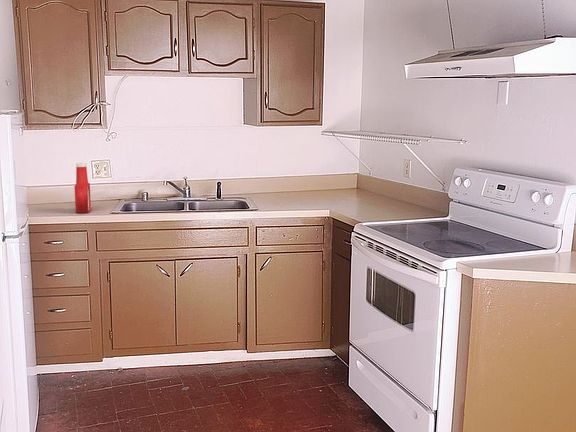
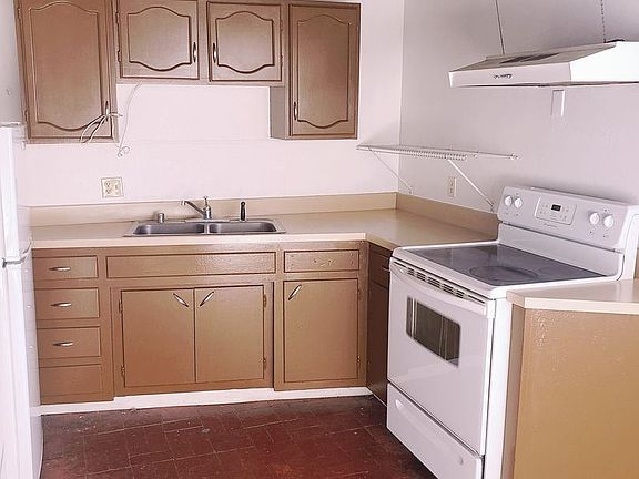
- soap bottle [73,162,92,214]
